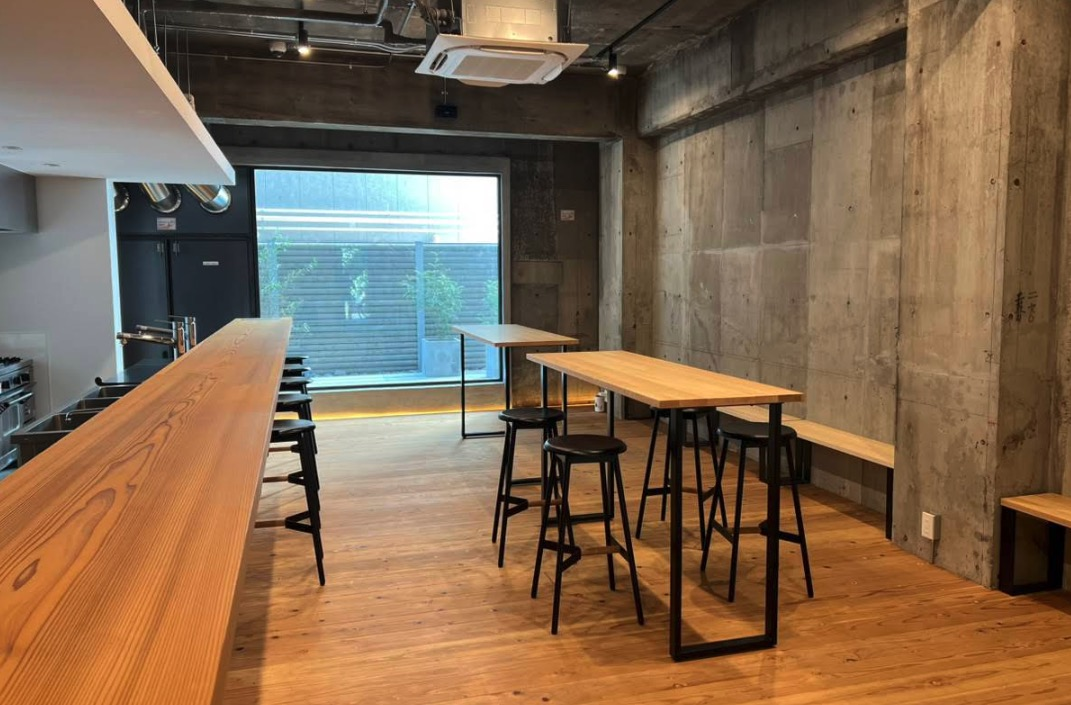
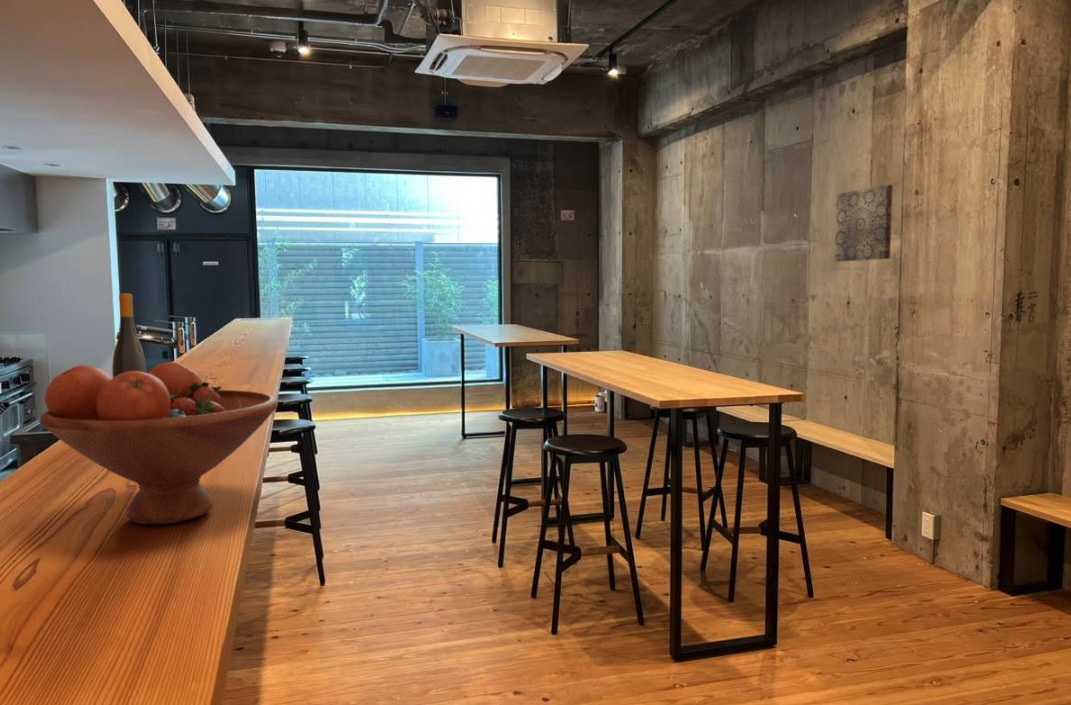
+ wine bottle [111,292,148,379]
+ wall art [834,184,894,263]
+ fruit bowl [38,361,279,525]
